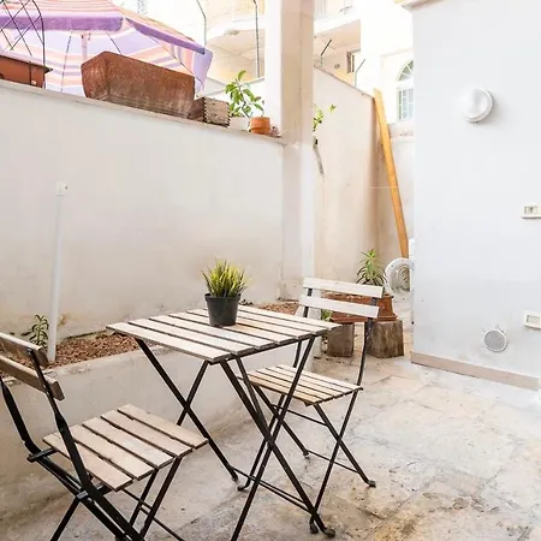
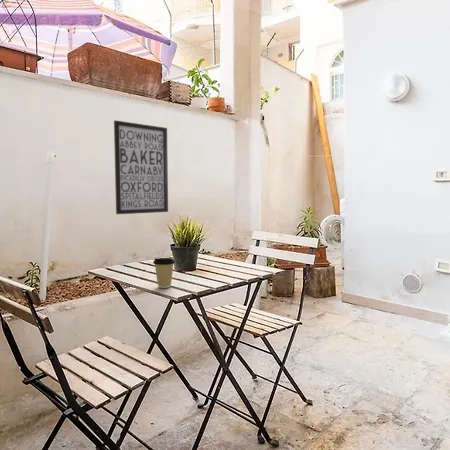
+ coffee cup [152,257,176,289]
+ wall art [113,119,169,215]
